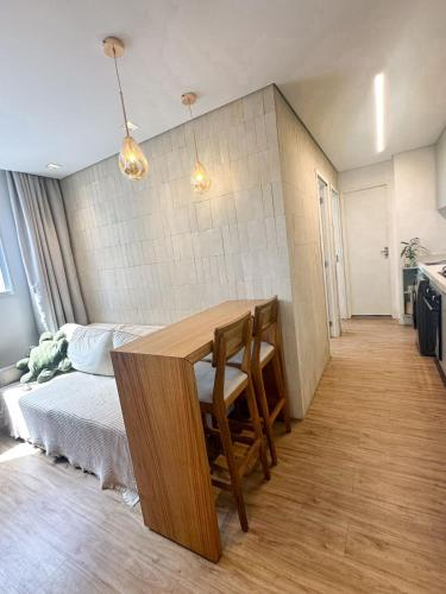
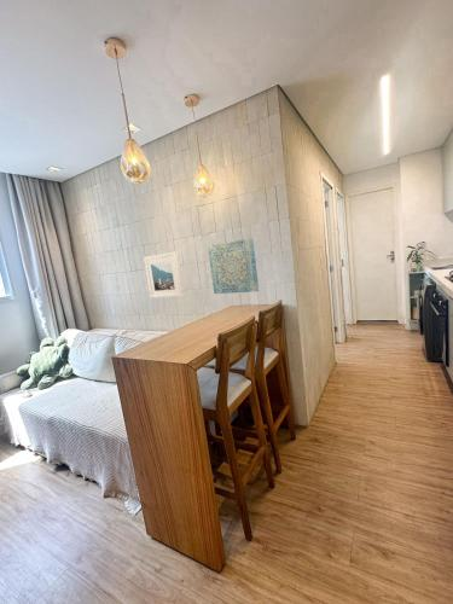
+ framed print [144,251,184,300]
+ wall art [207,237,260,295]
